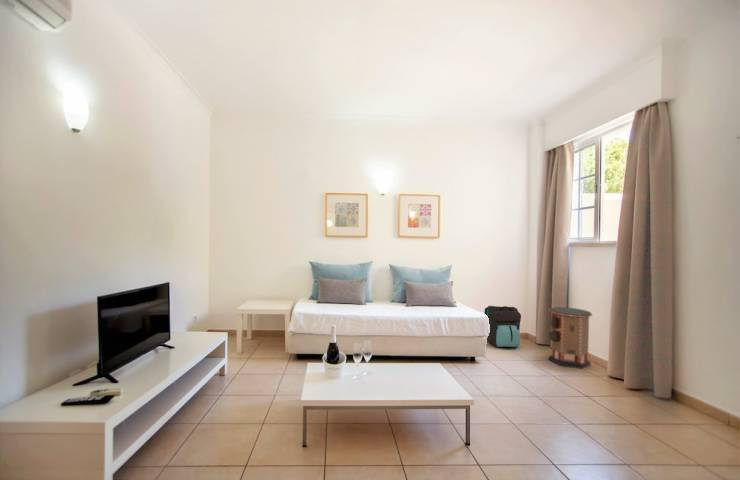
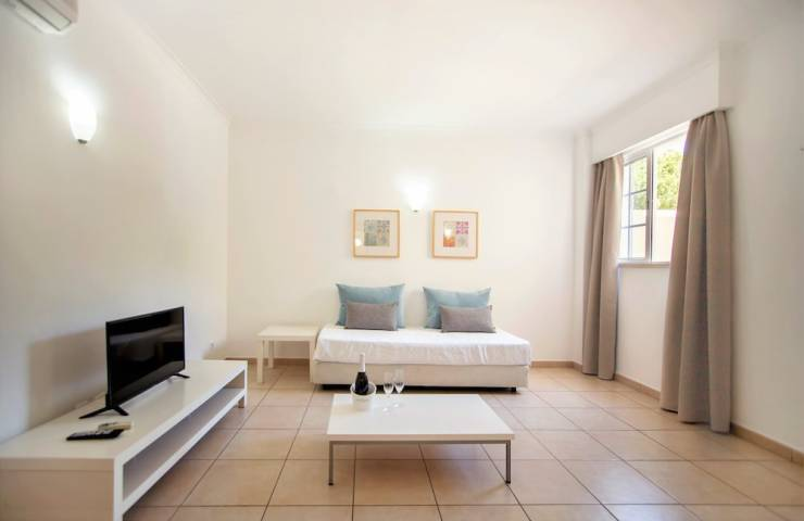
- speaker [547,306,593,370]
- backpack [484,305,522,348]
